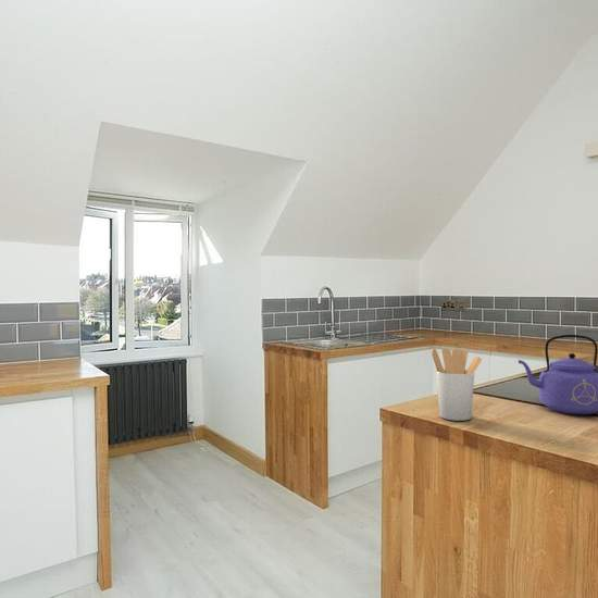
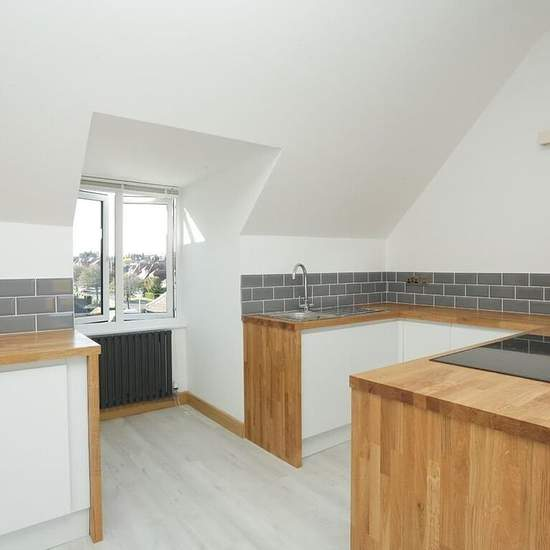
- utensil holder [431,347,483,422]
- kettle [518,334,598,415]
